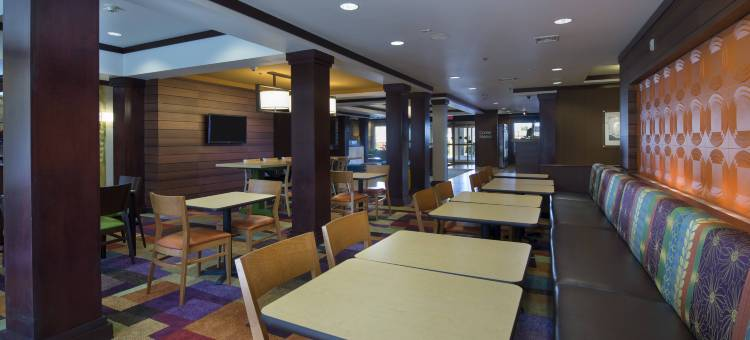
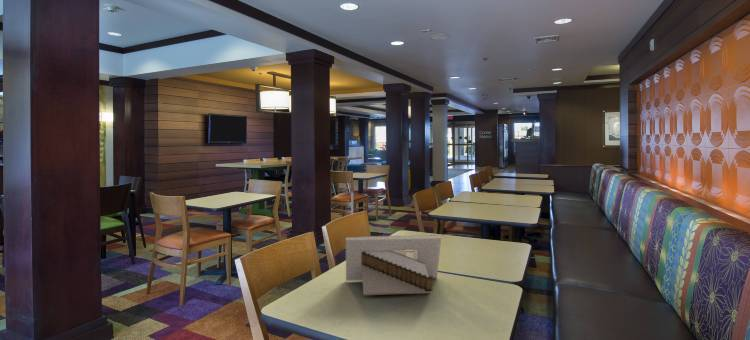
+ architectural model [345,234,442,296]
